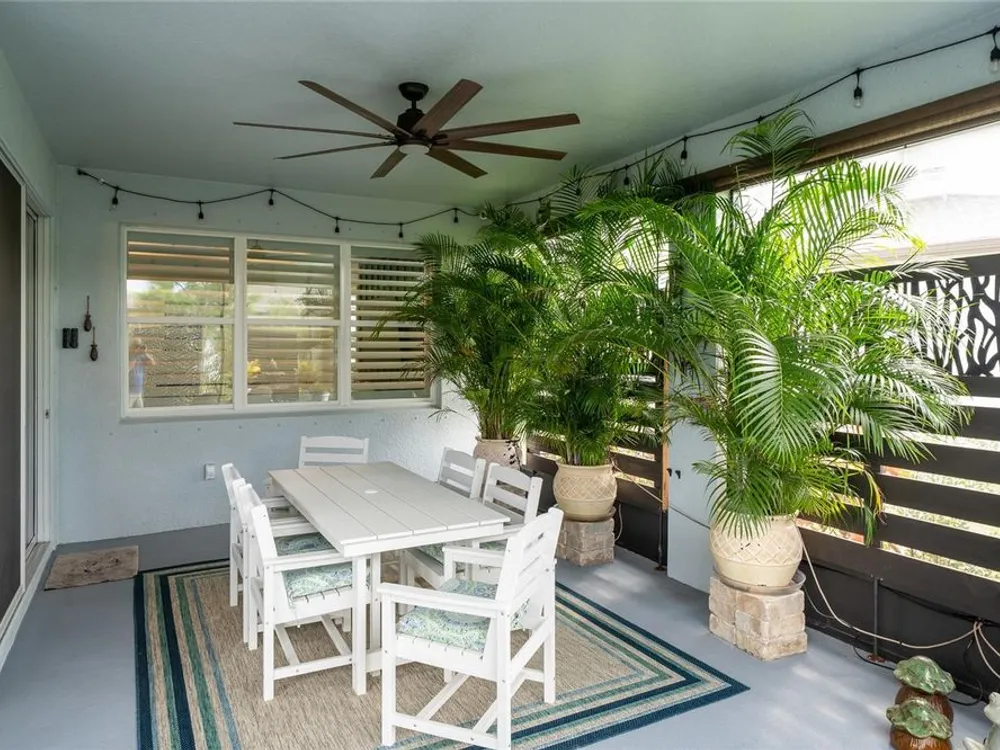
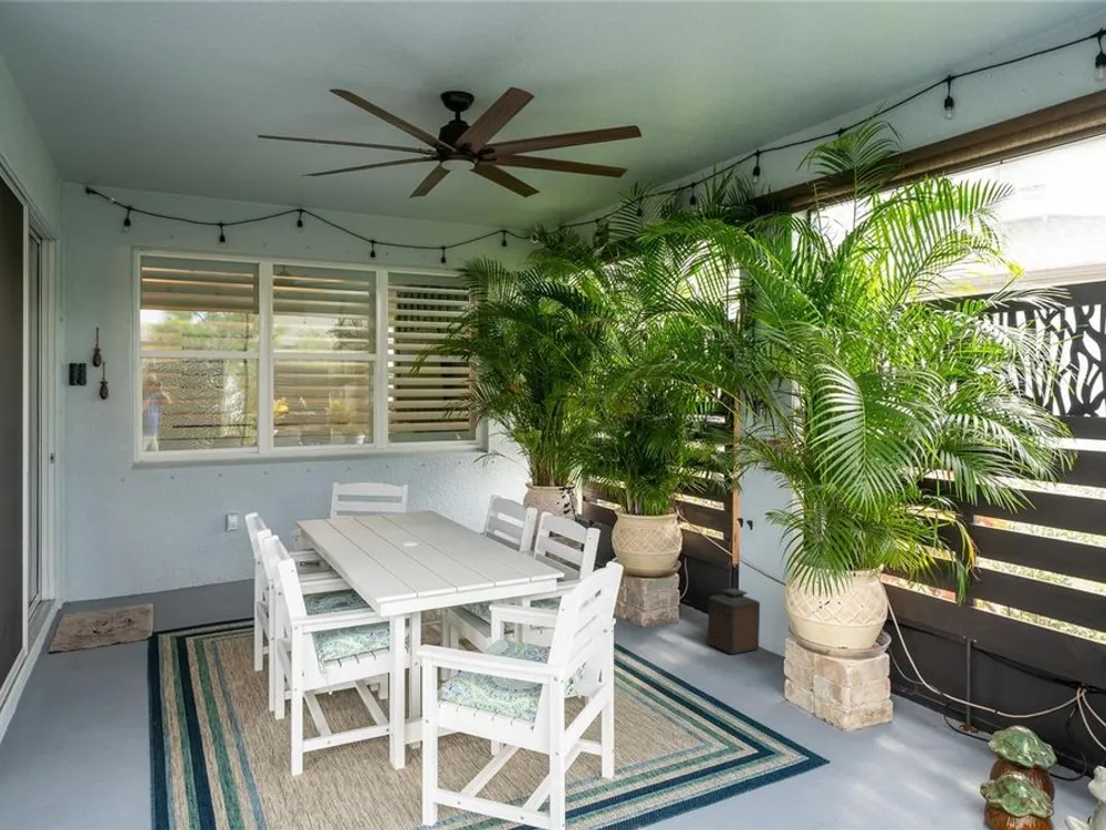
+ lantern [707,587,761,655]
